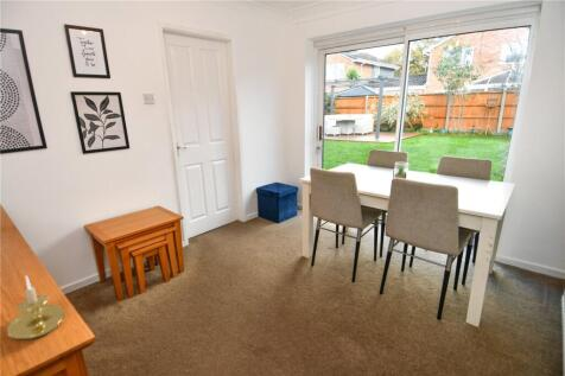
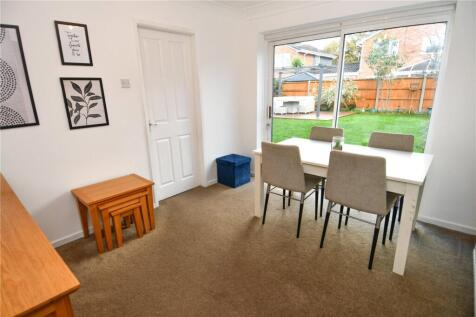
- candle holder [6,274,68,340]
